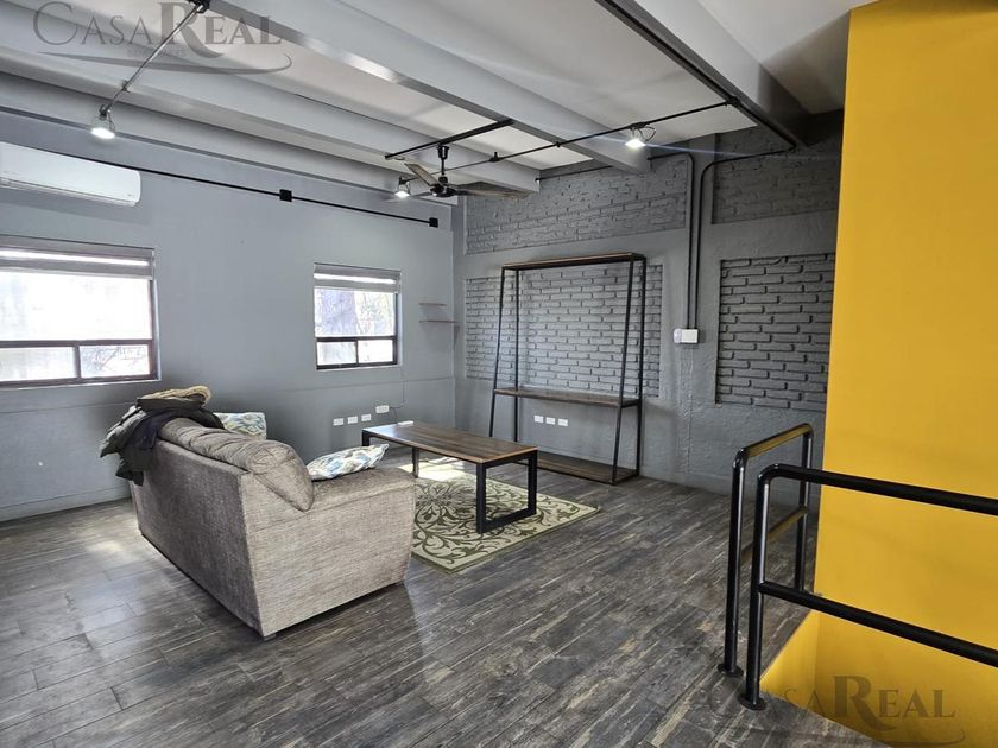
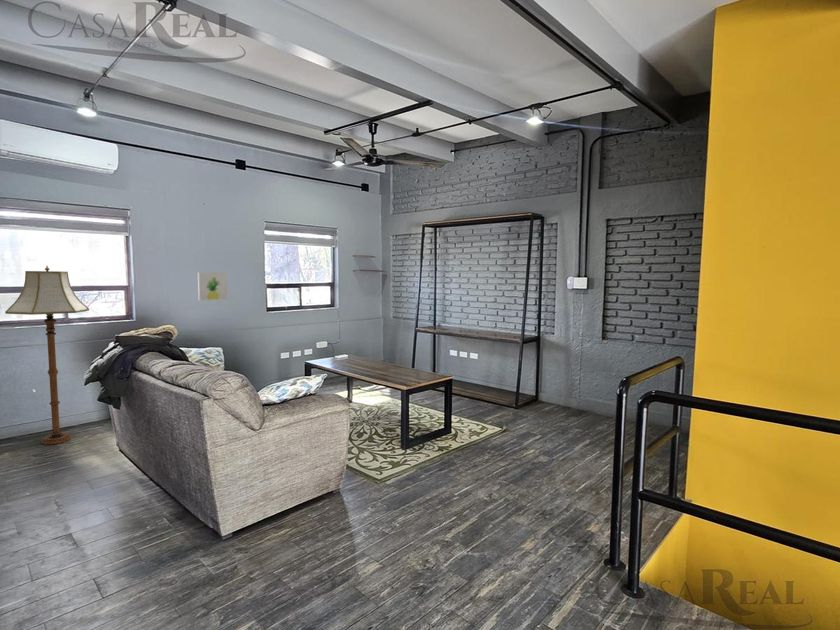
+ wall art [197,271,229,302]
+ floor lamp [4,265,90,445]
